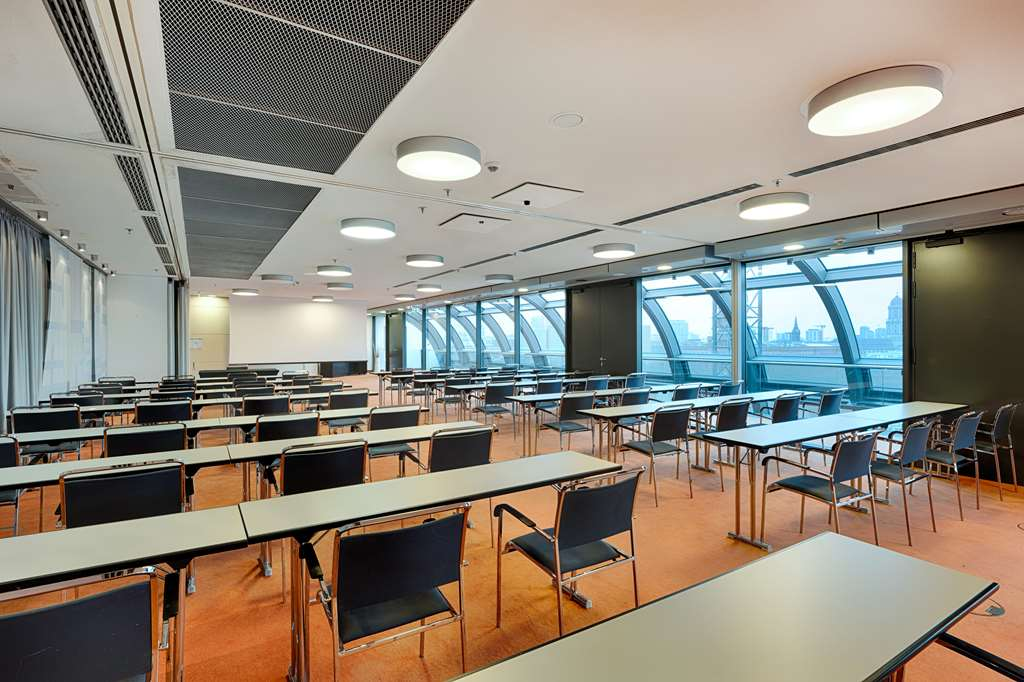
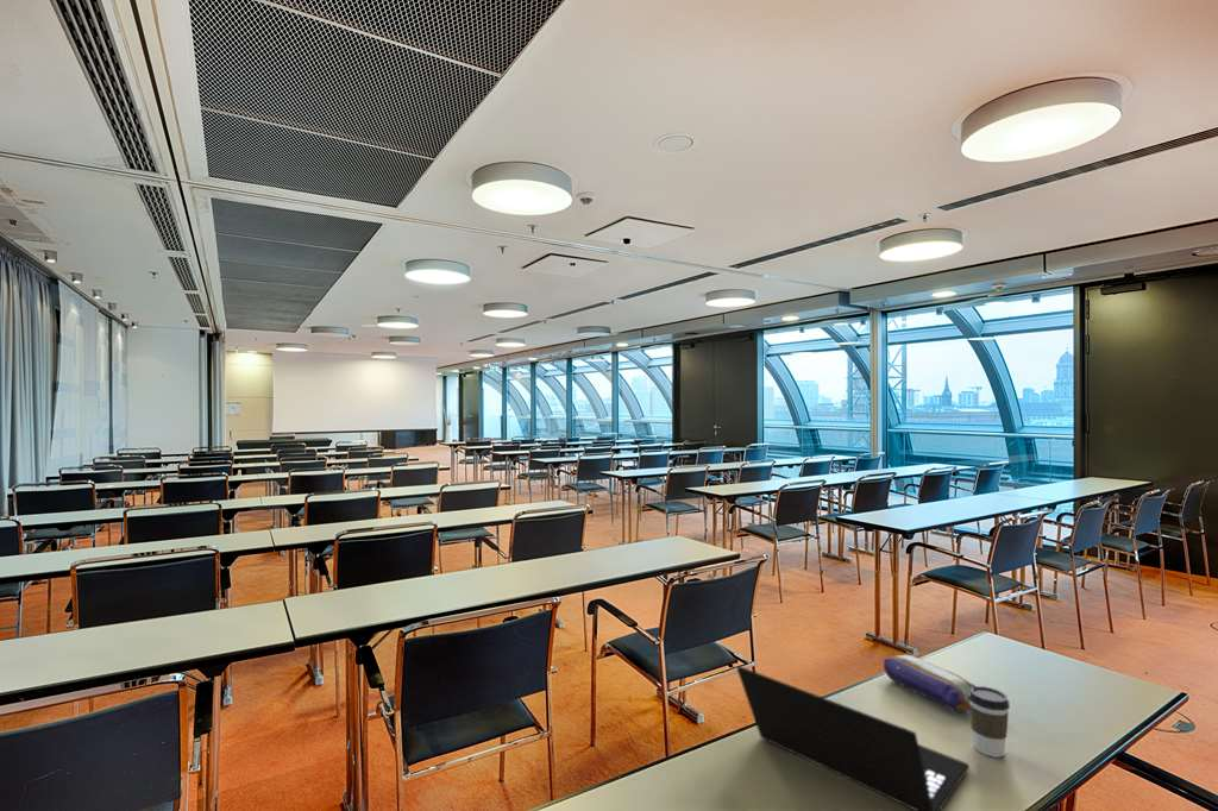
+ laptop [736,665,971,811]
+ coffee cup [968,685,1011,759]
+ pencil case [883,653,977,715]
